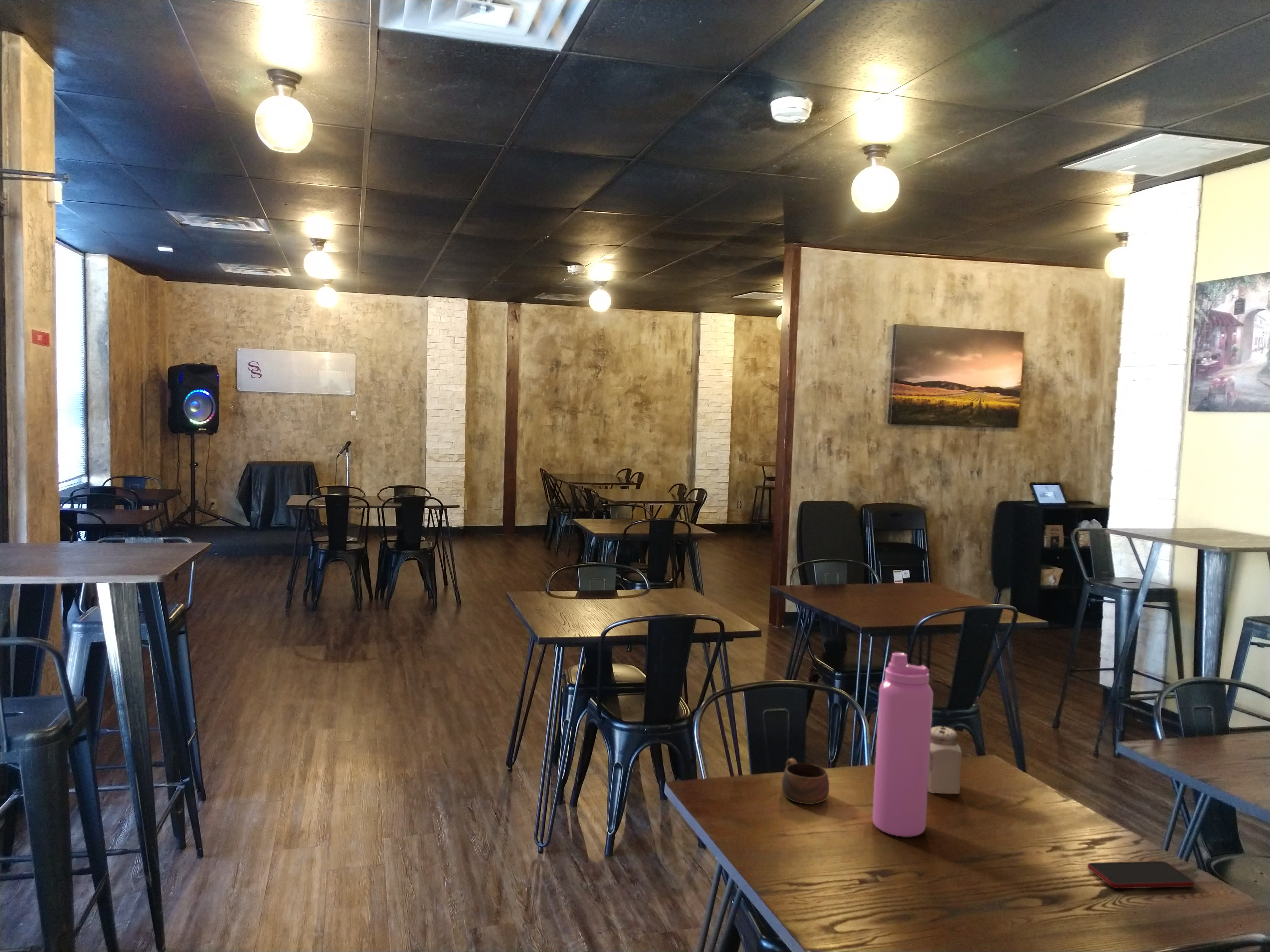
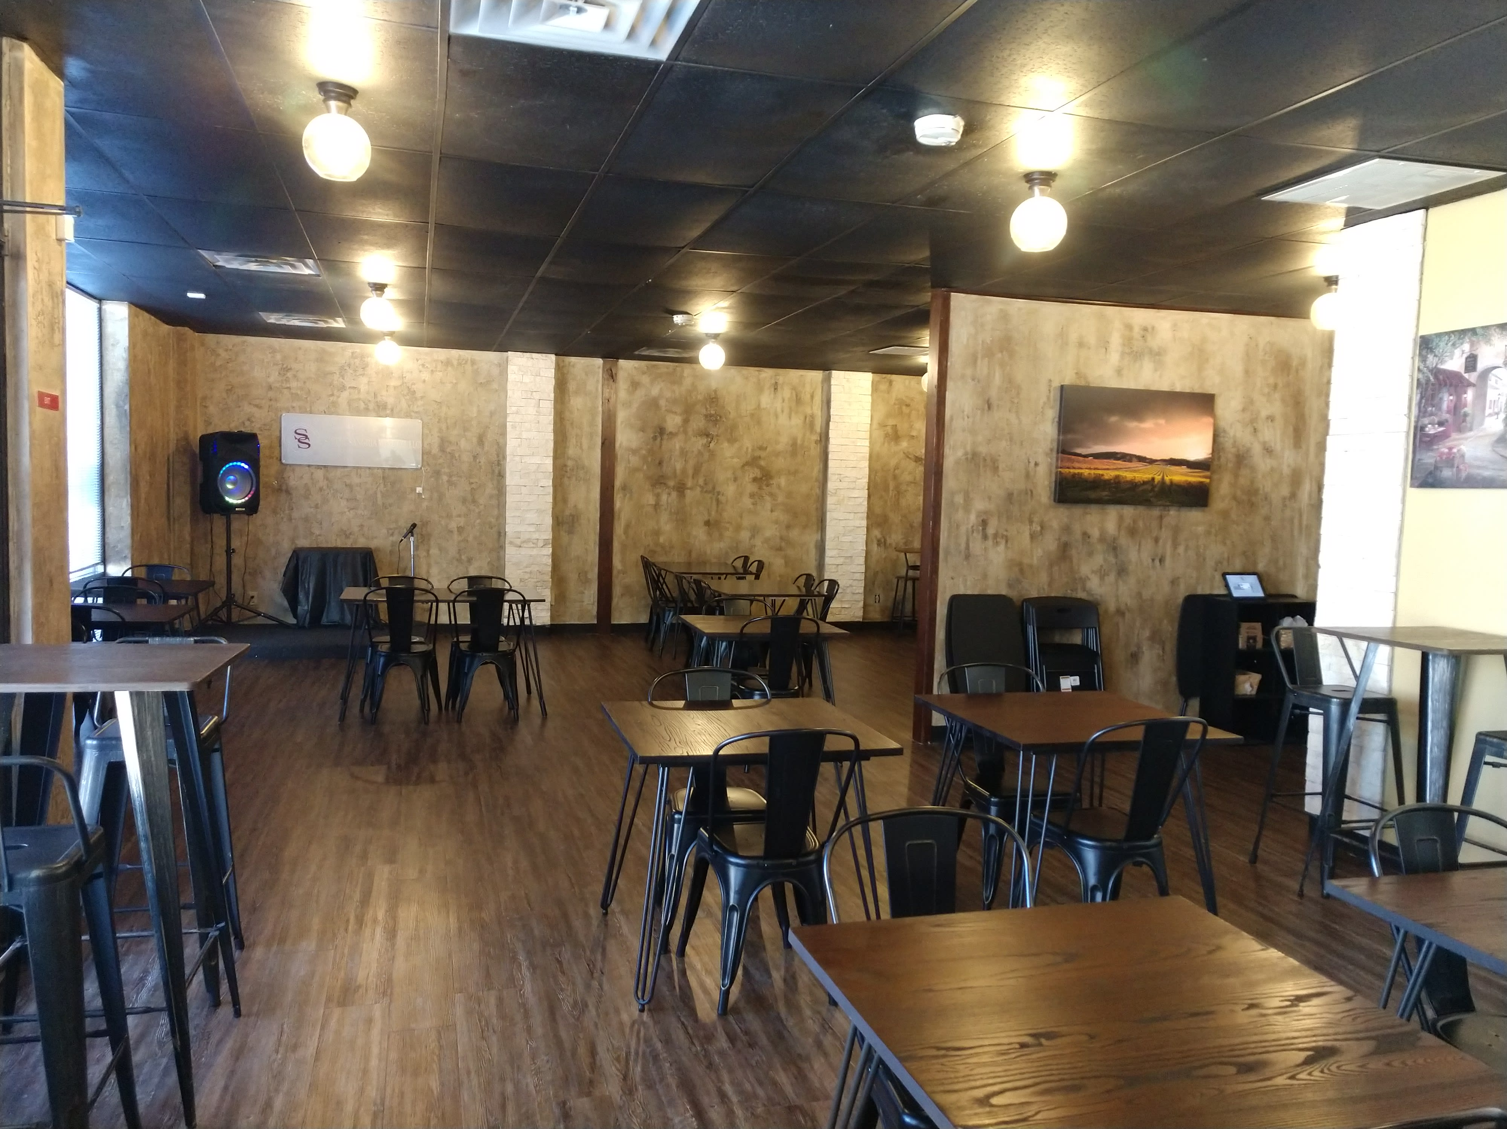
- cup [781,758,830,804]
- water bottle [872,652,933,837]
- salt shaker [928,726,962,794]
- smartphone [1087,861,1194,889]
